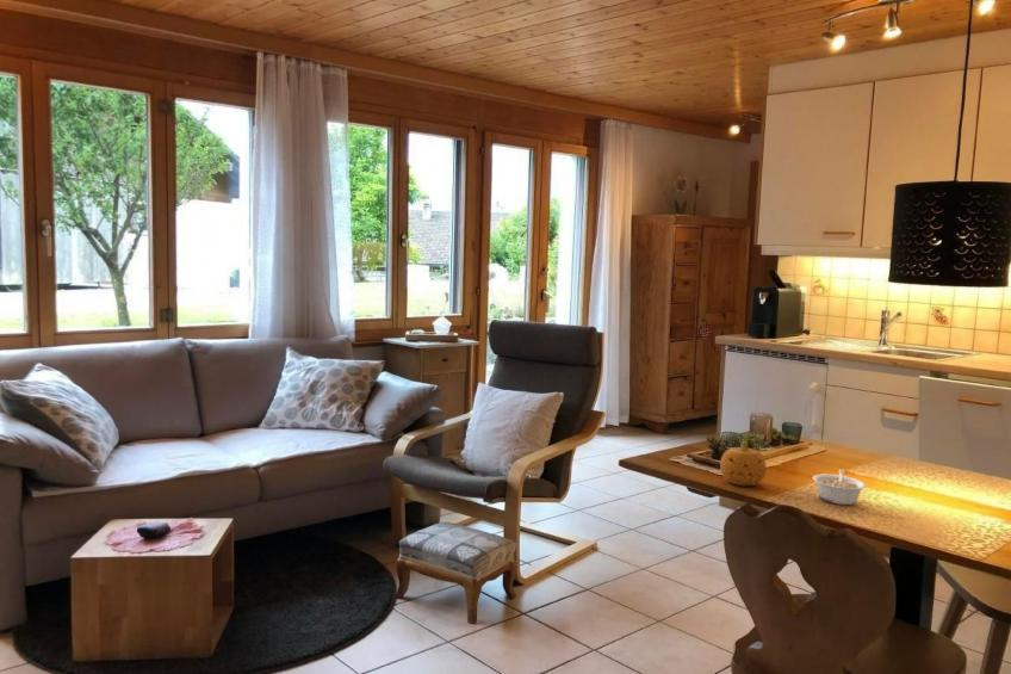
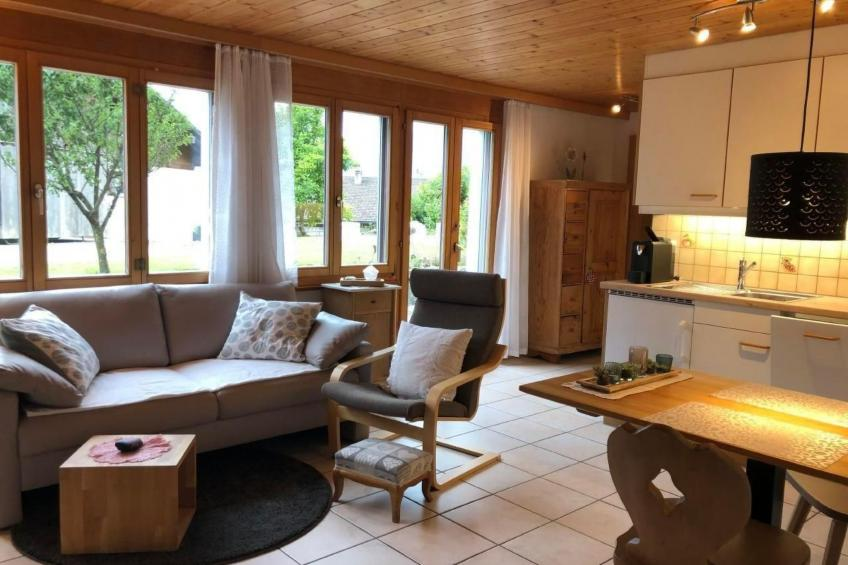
- fruit [719,439,768,487]
- legume [812,468,867,506]
